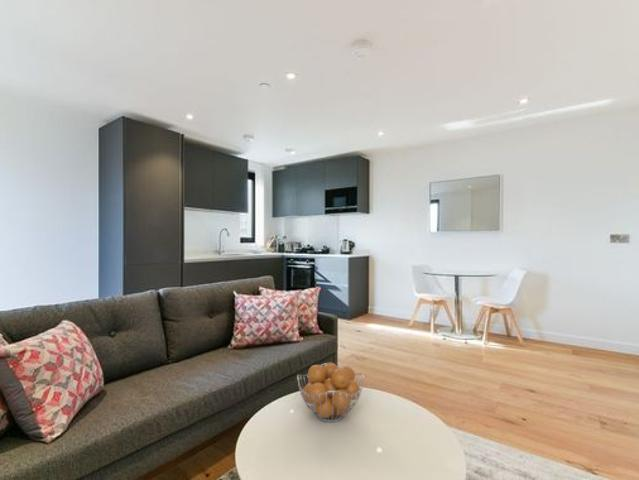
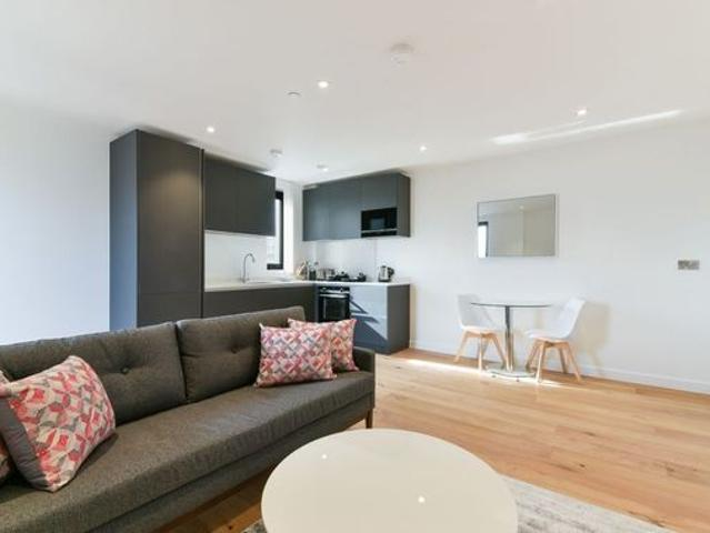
- fruit basket [296,362,365,423]
